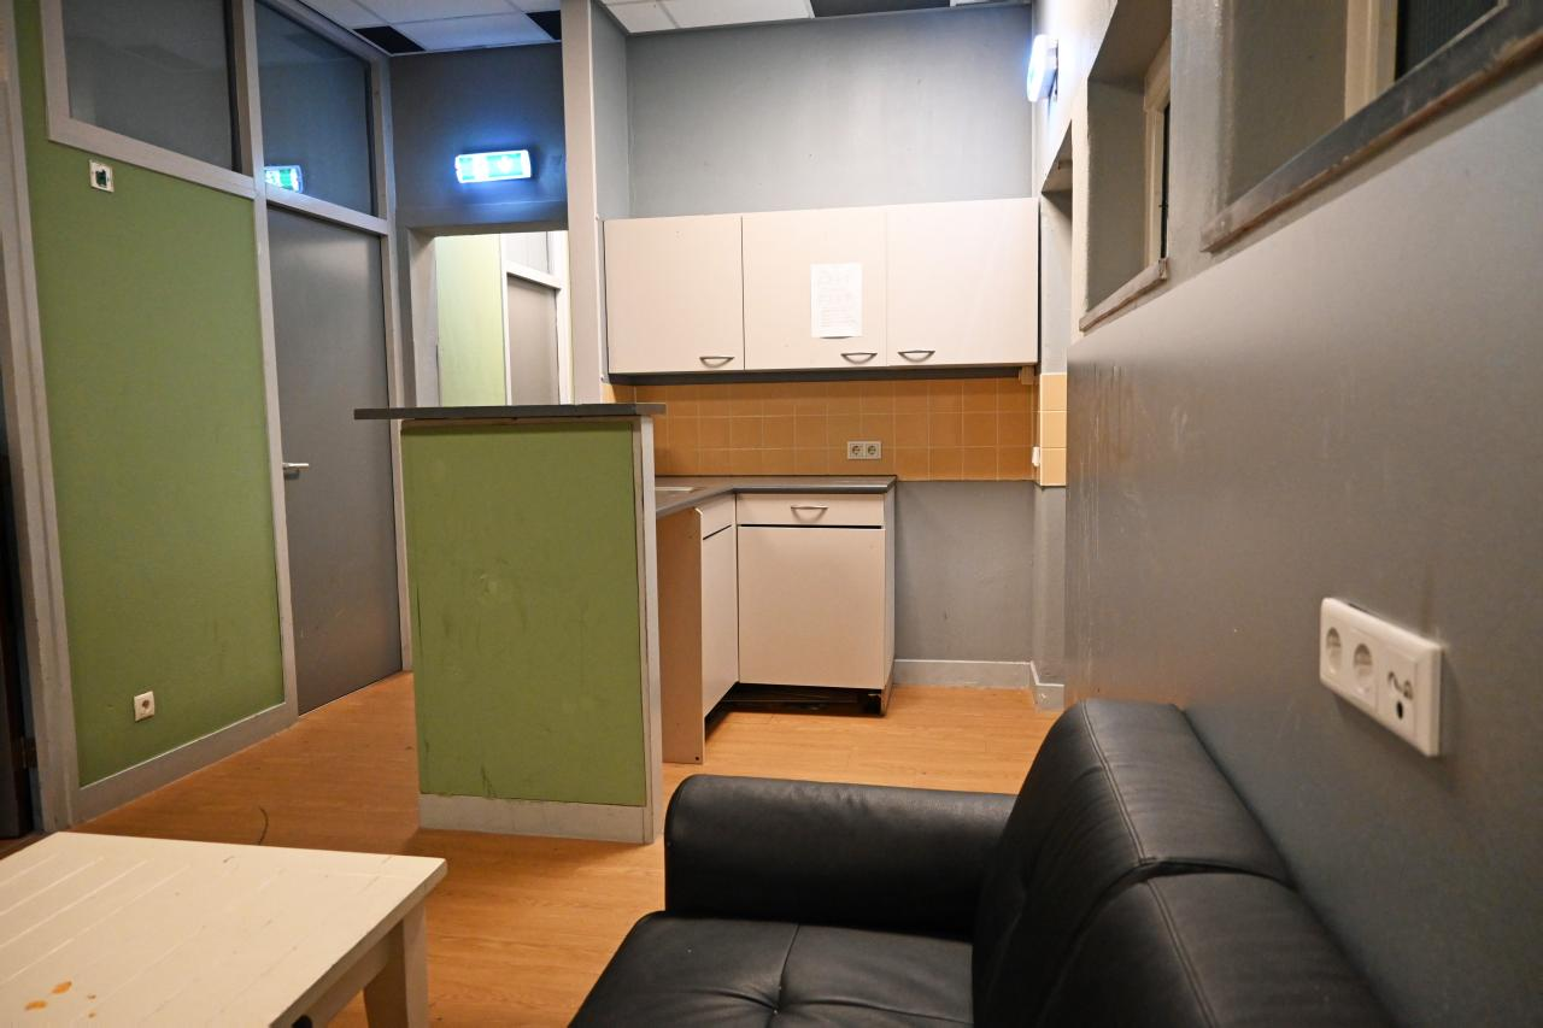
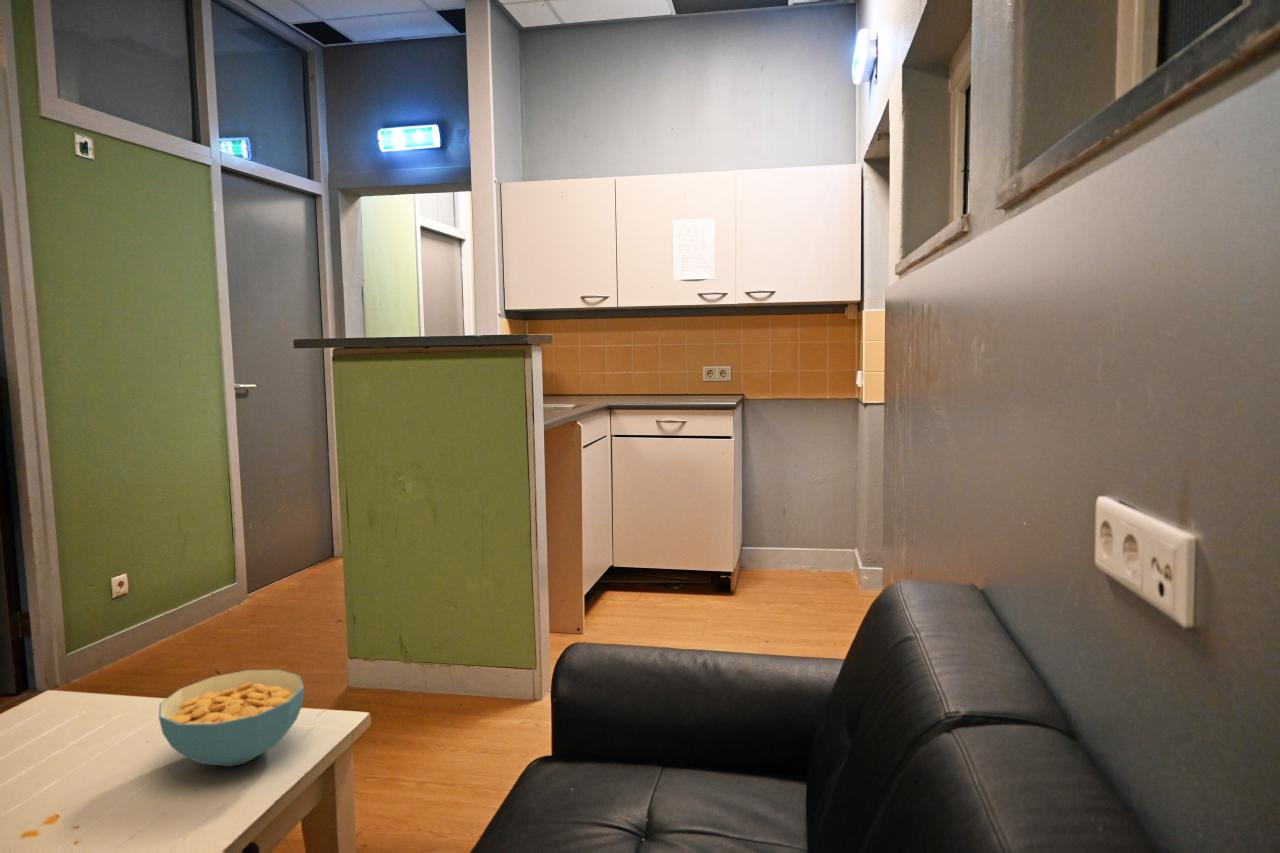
+ cereal bowl [158,669,305,767]
